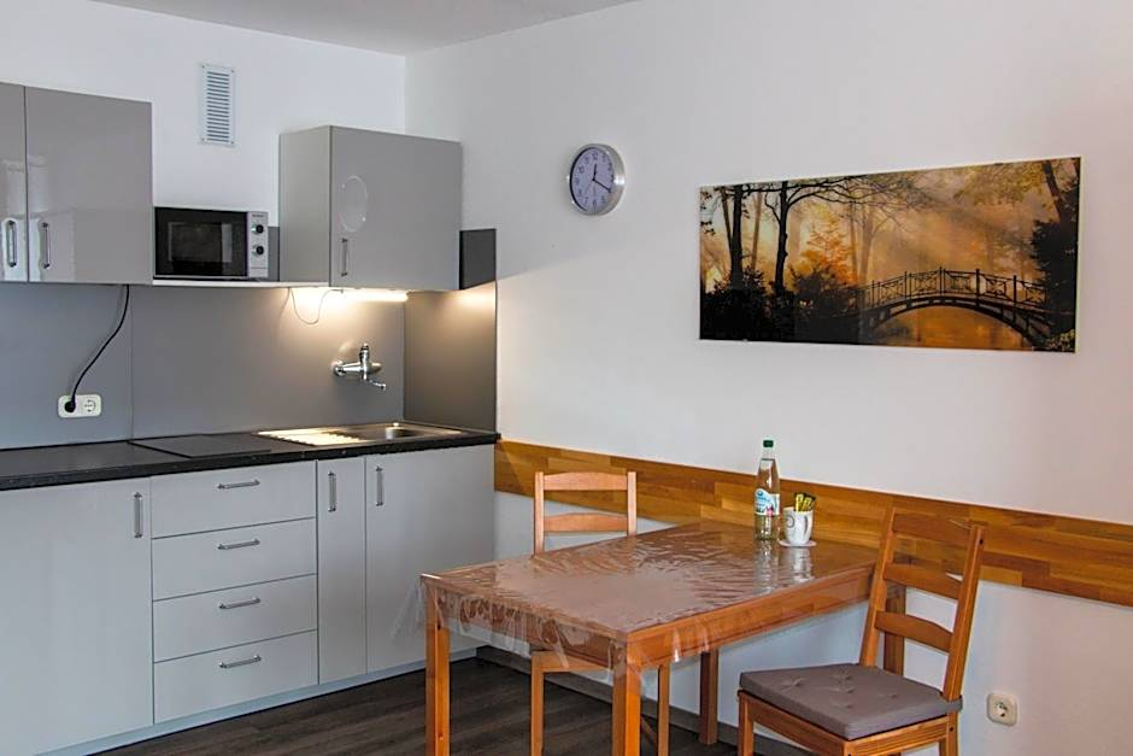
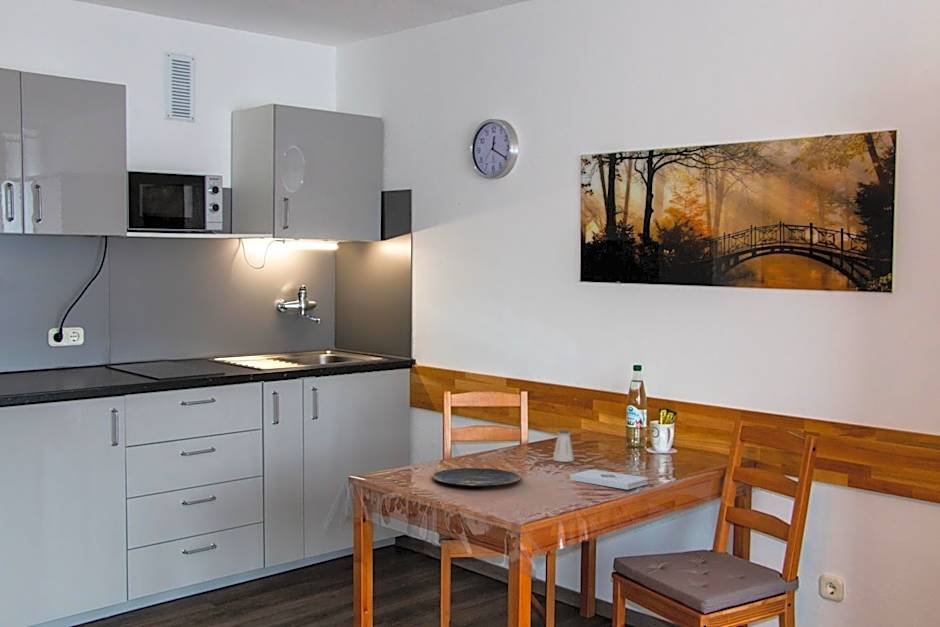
+ saltshaker [552,429,575,463]
+ notepad [569,469,649,491]
+ plate [430,467,523,488]
